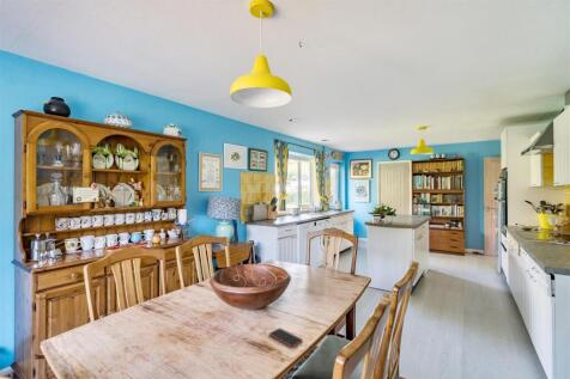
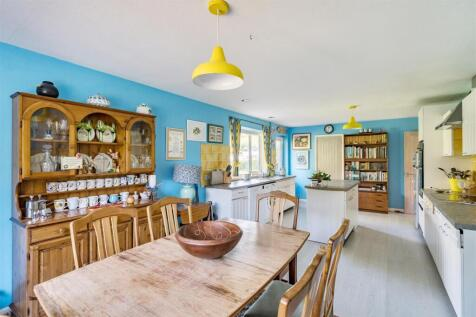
- smartphone [268,328,304,349]
